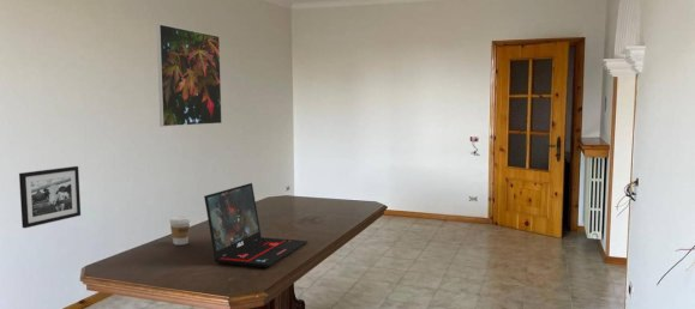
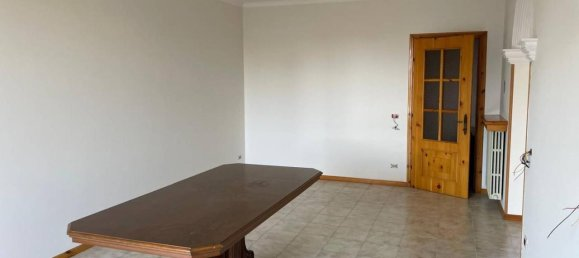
- laptop [203,182,308,268]
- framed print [155,23,223,128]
- coffee cup [168,214,191,246]
- picture frame [18,165,82,229]
